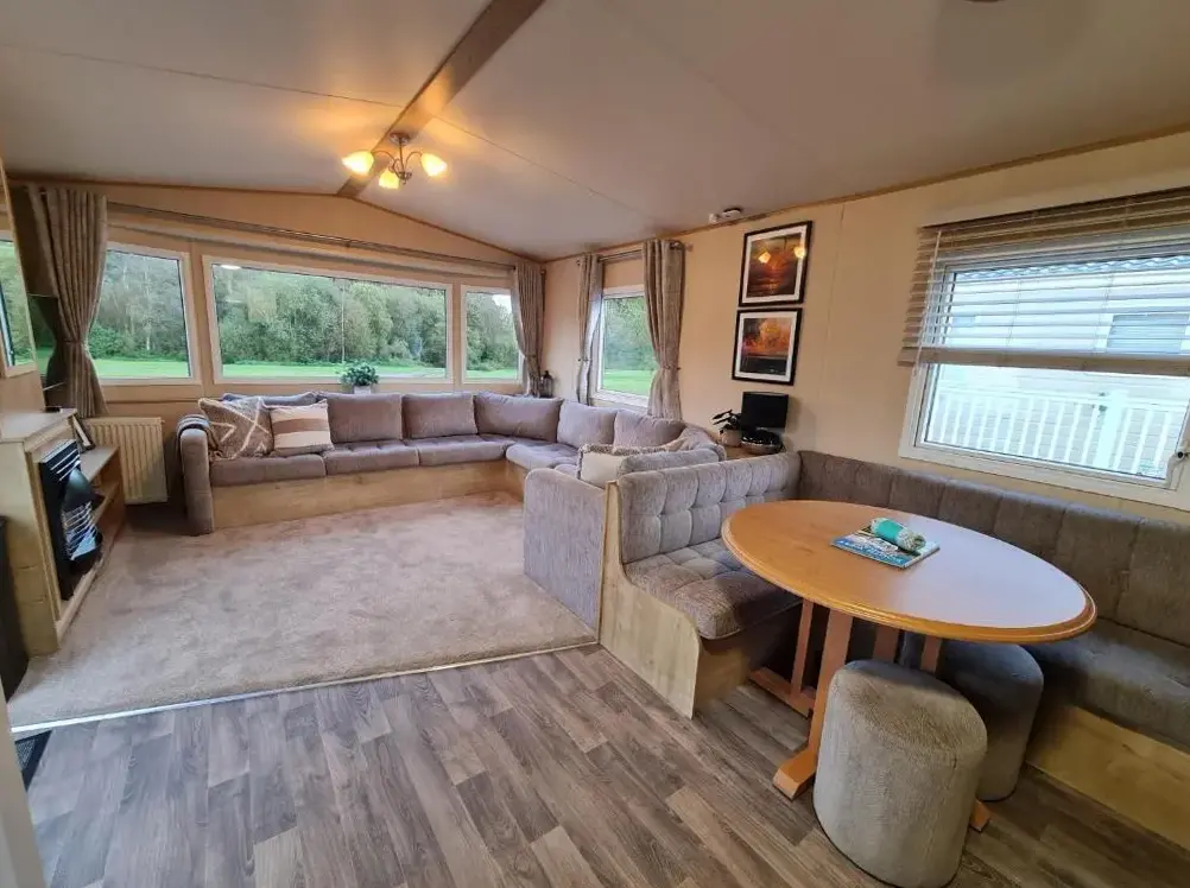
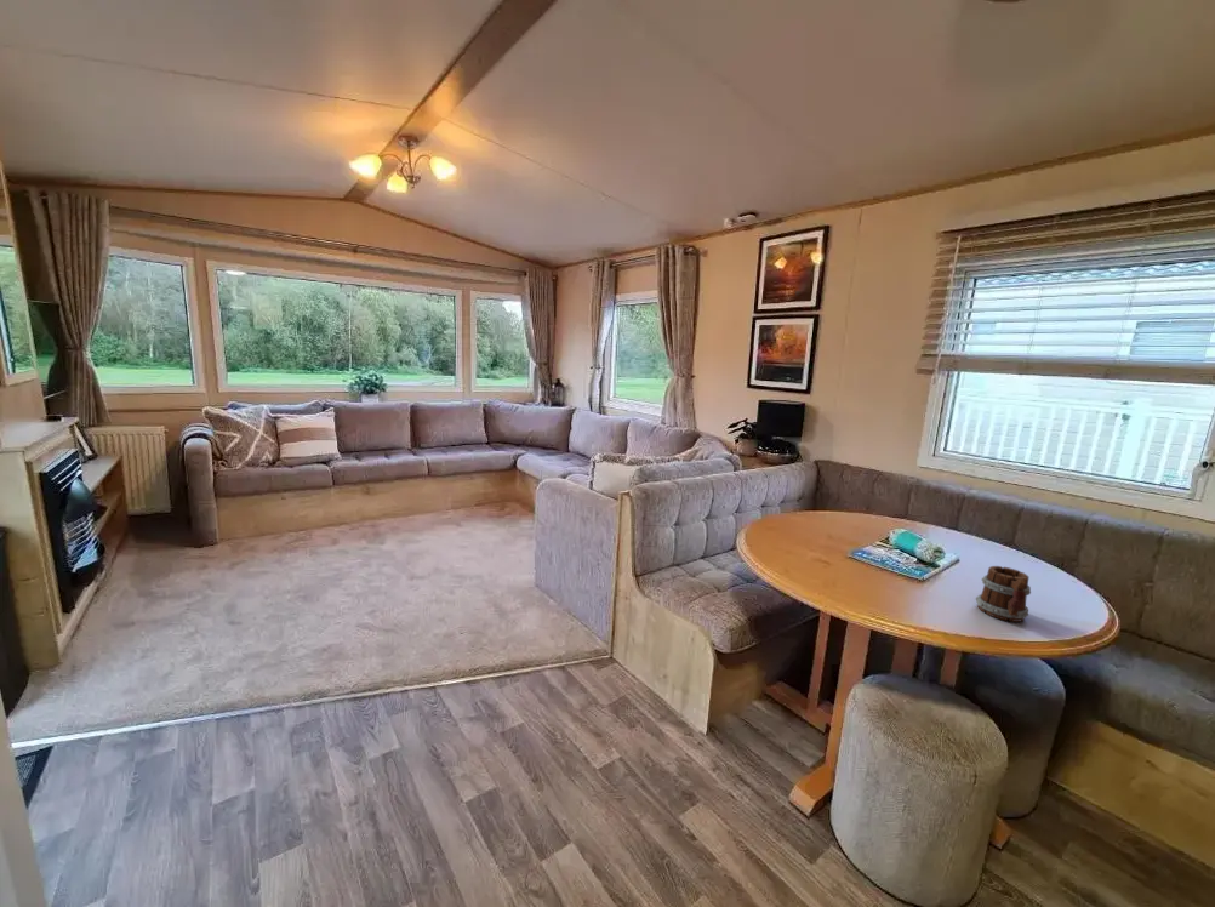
+ mug [974,565,1032,623]
